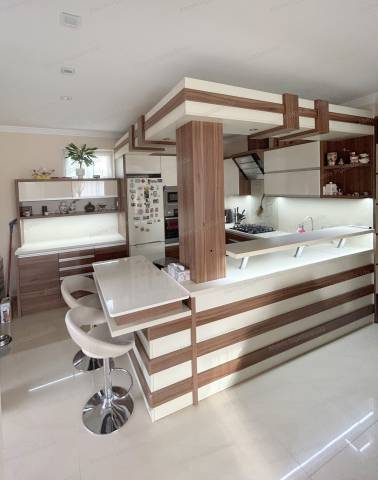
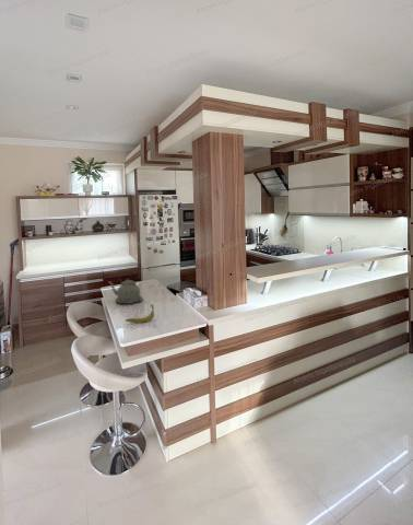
+ kettle [107,270,143,305]
+ banana [125,303,155,324]
